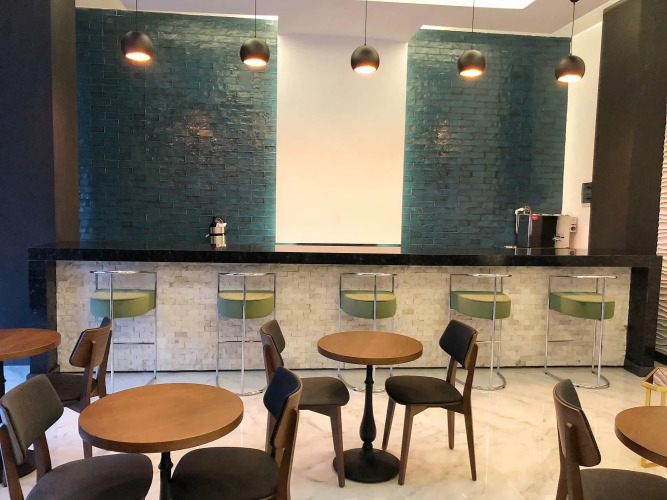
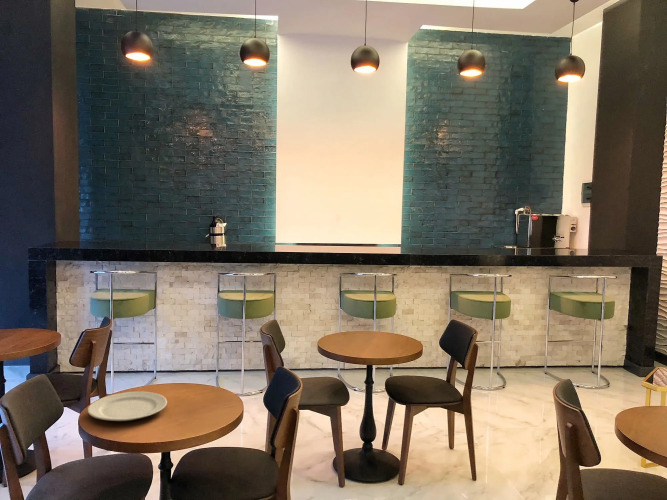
+ chinaware [87,390,168,422]
